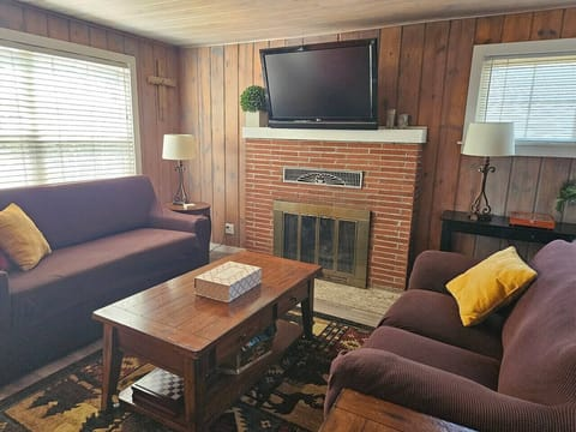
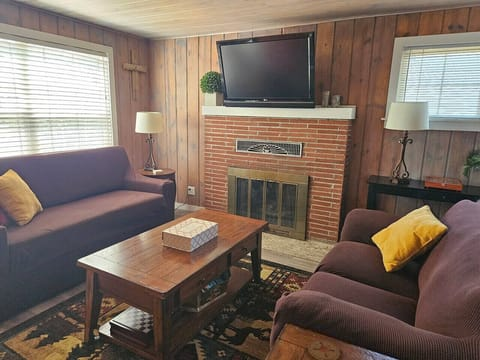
+ coaster [307,338,341,360]
